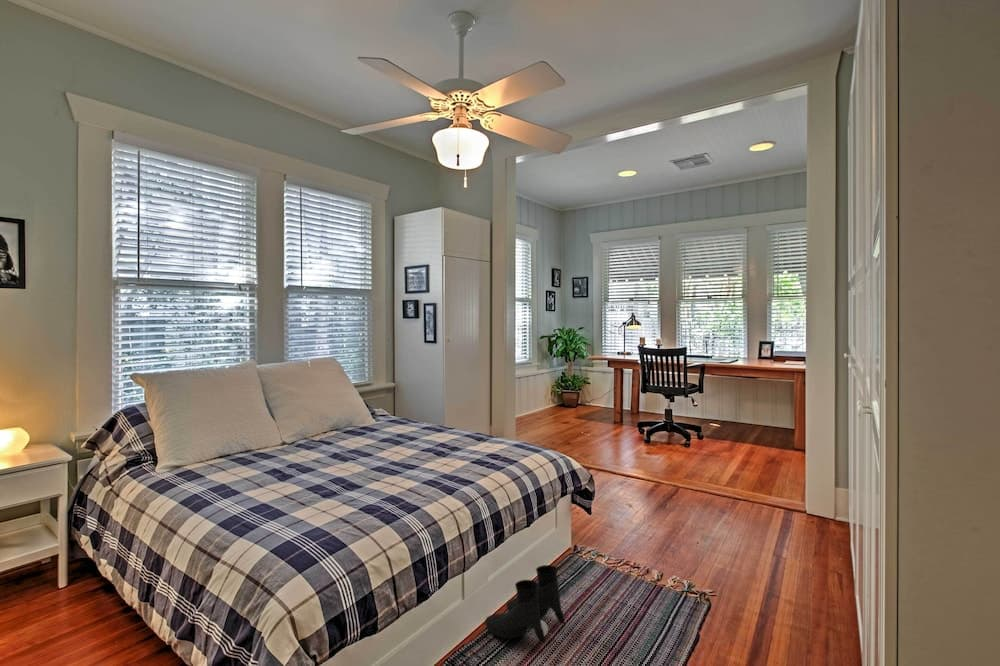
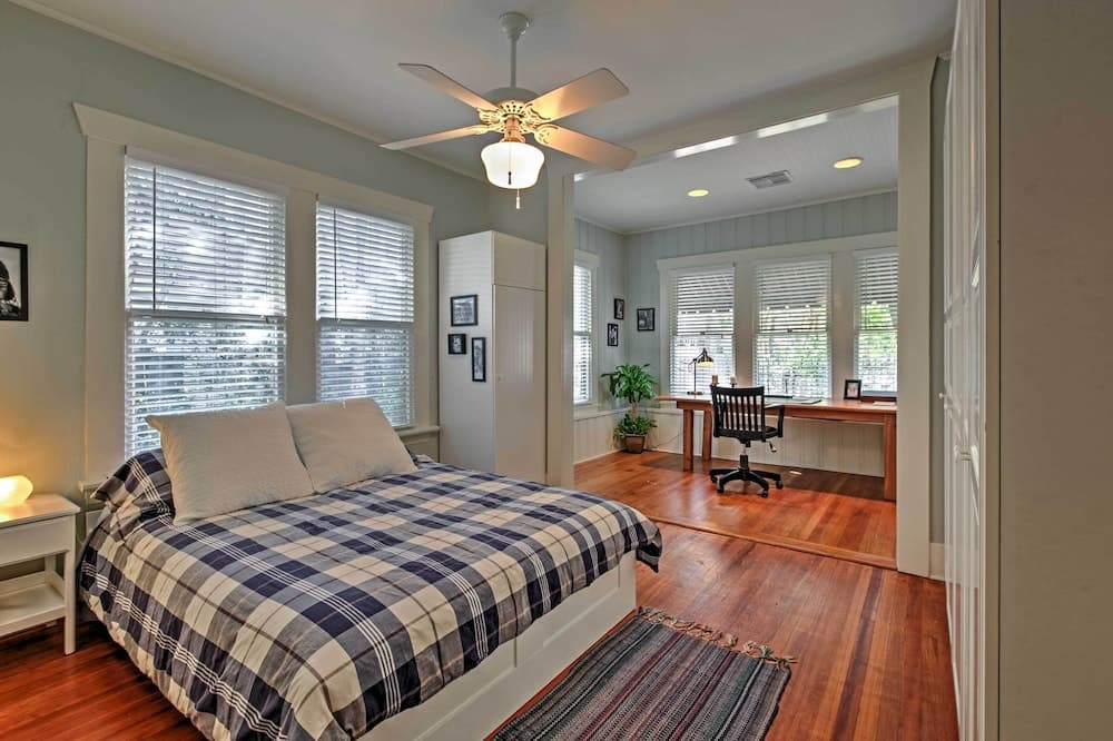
- boots [484,564,566,644]
